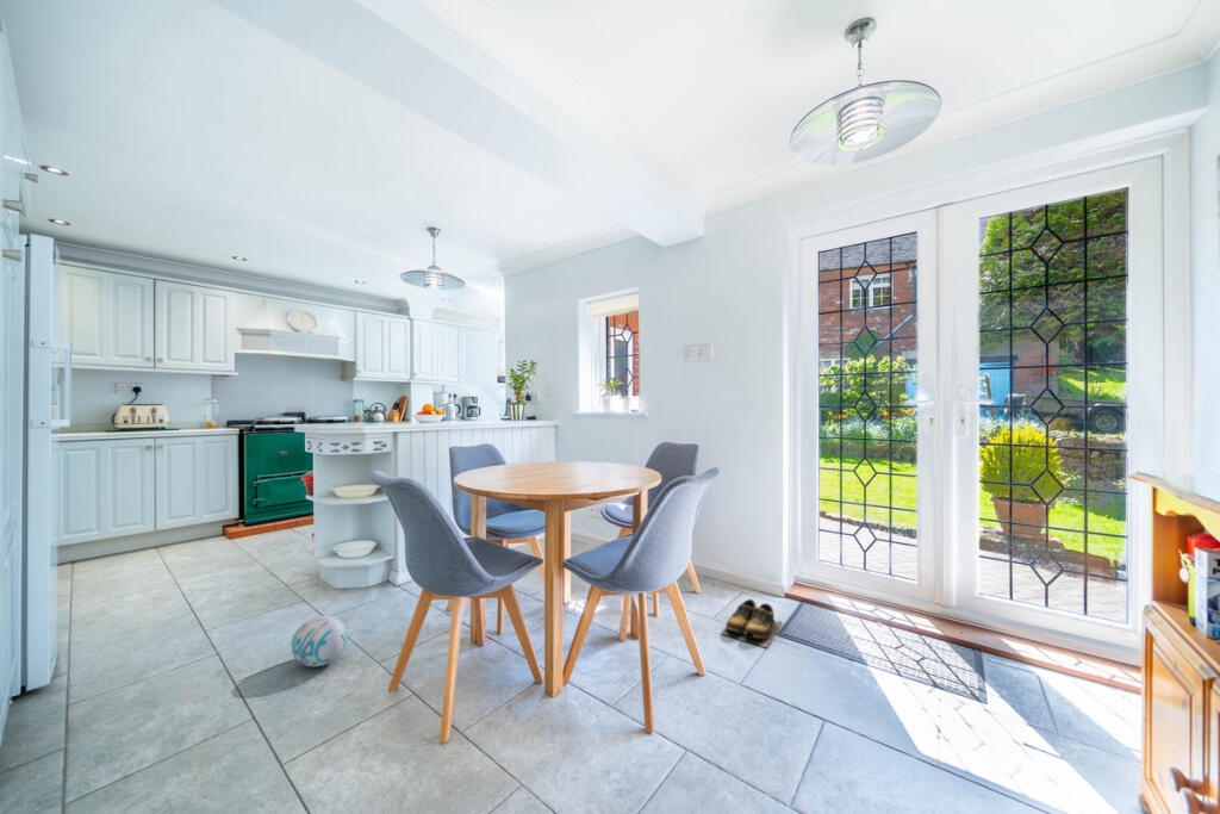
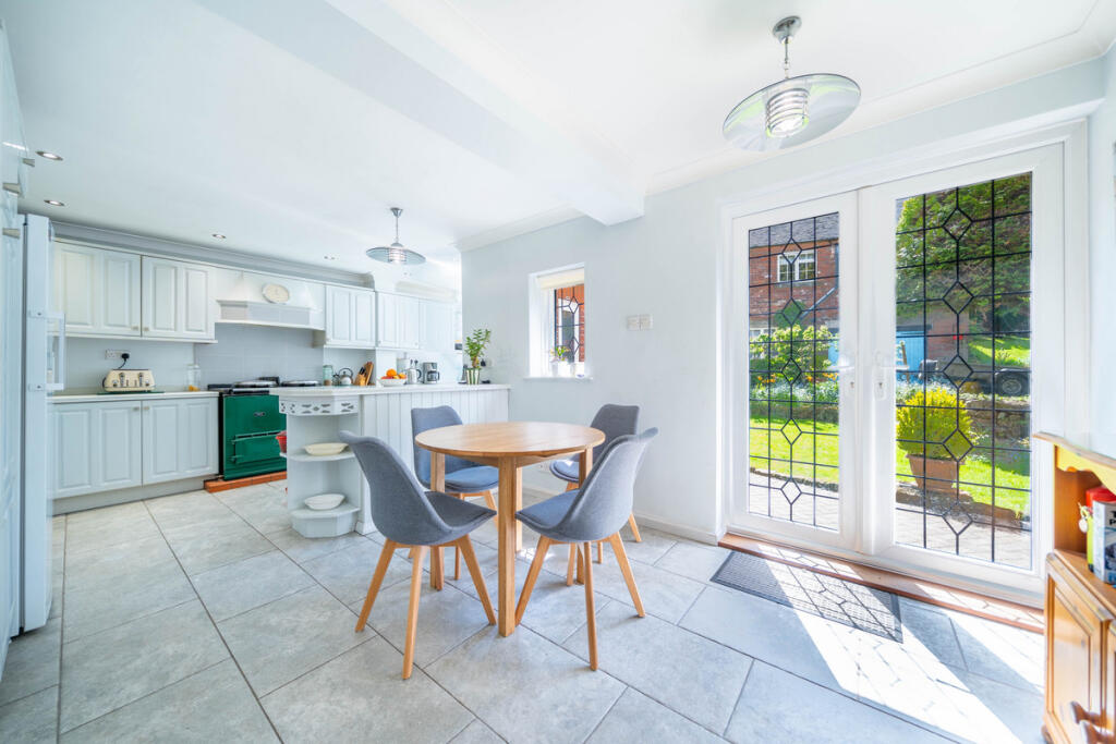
- shoes [720,598,784,648]
- ball [290,615,348,667]
